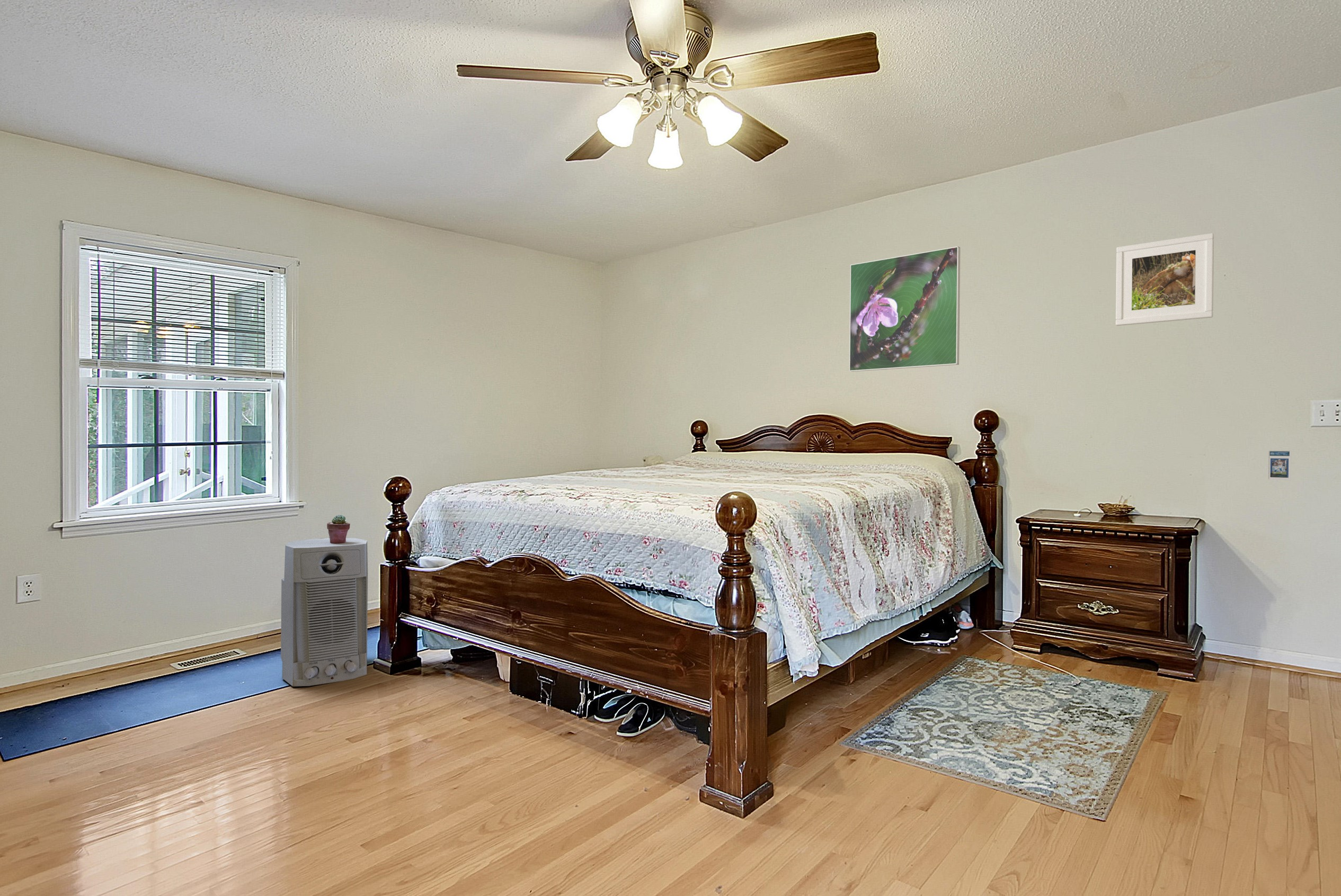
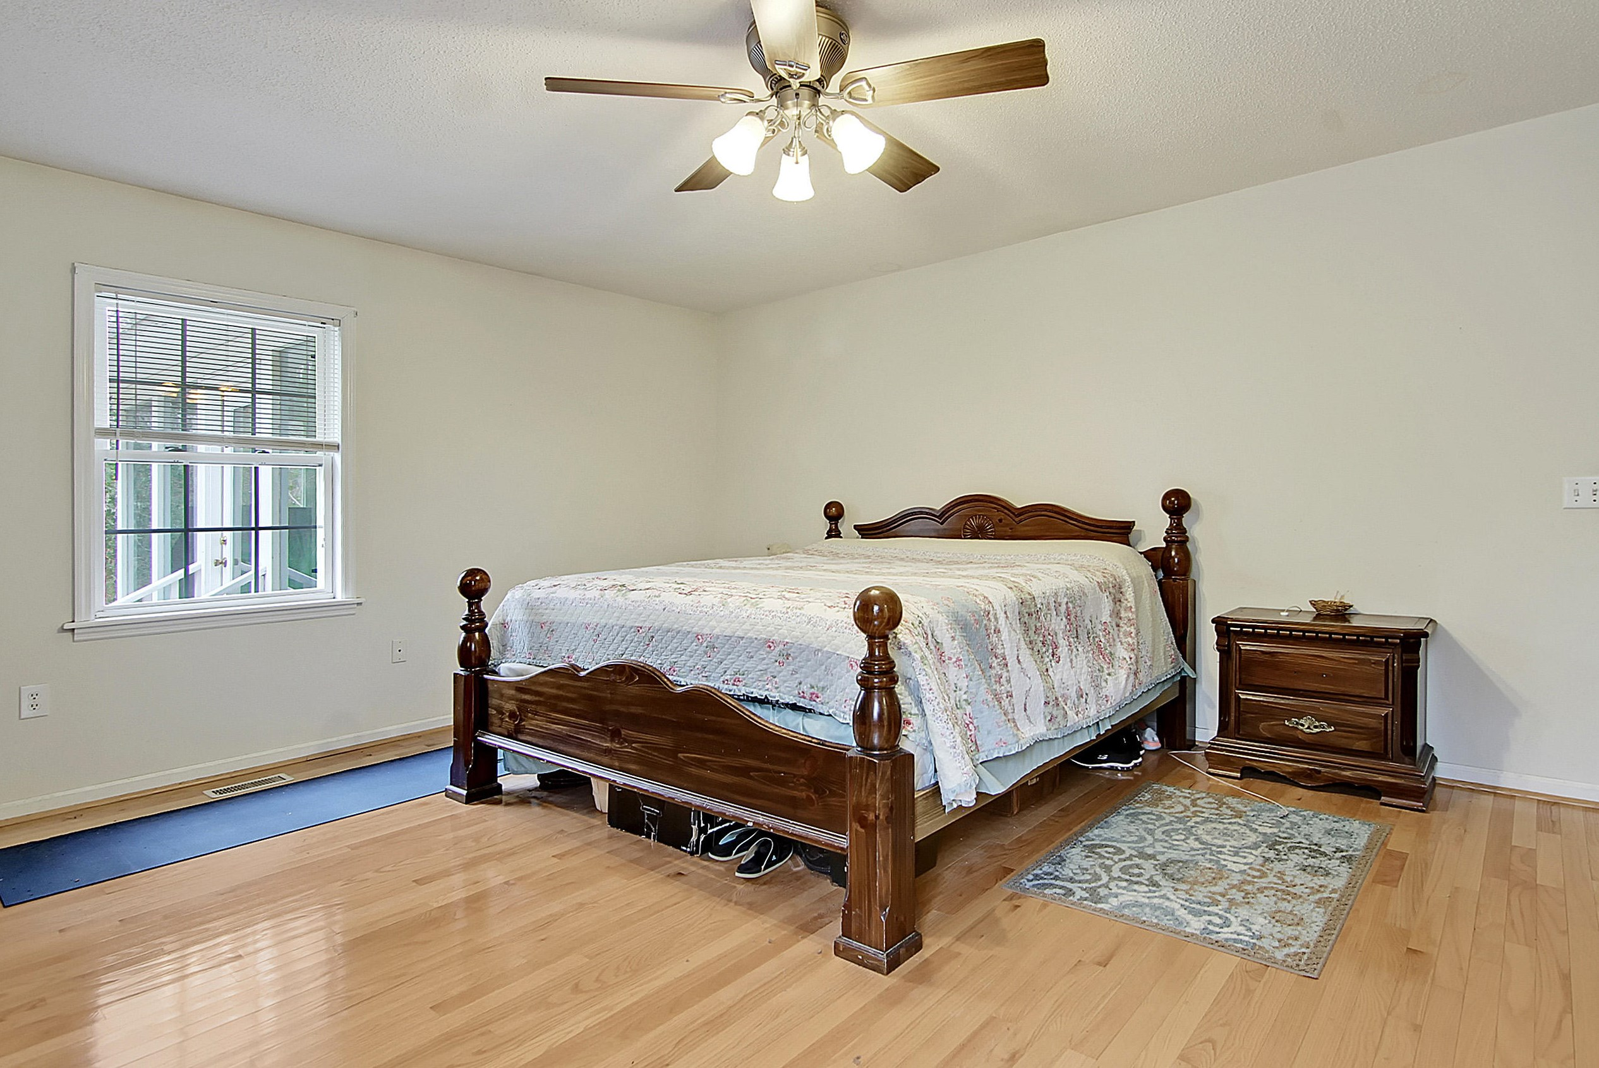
- potted succulent [326,514,351,544]
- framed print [1115,232,1214,326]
- trading card [1267,450,1292,481]
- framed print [849,246,961,372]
- air purifier [280,537,368,687]
